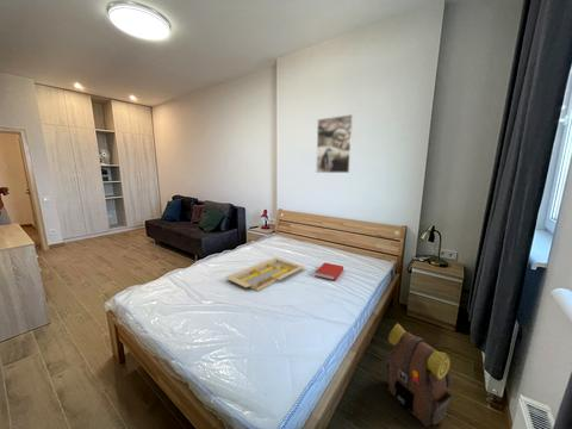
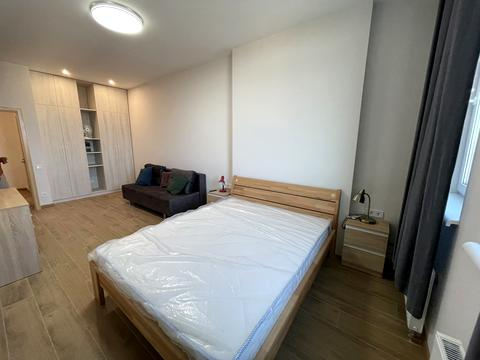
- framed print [315,113,354,174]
- book [313,261,344,282]
- serving tray [224,256,306,292]
- backpack [384,322,454,428]
